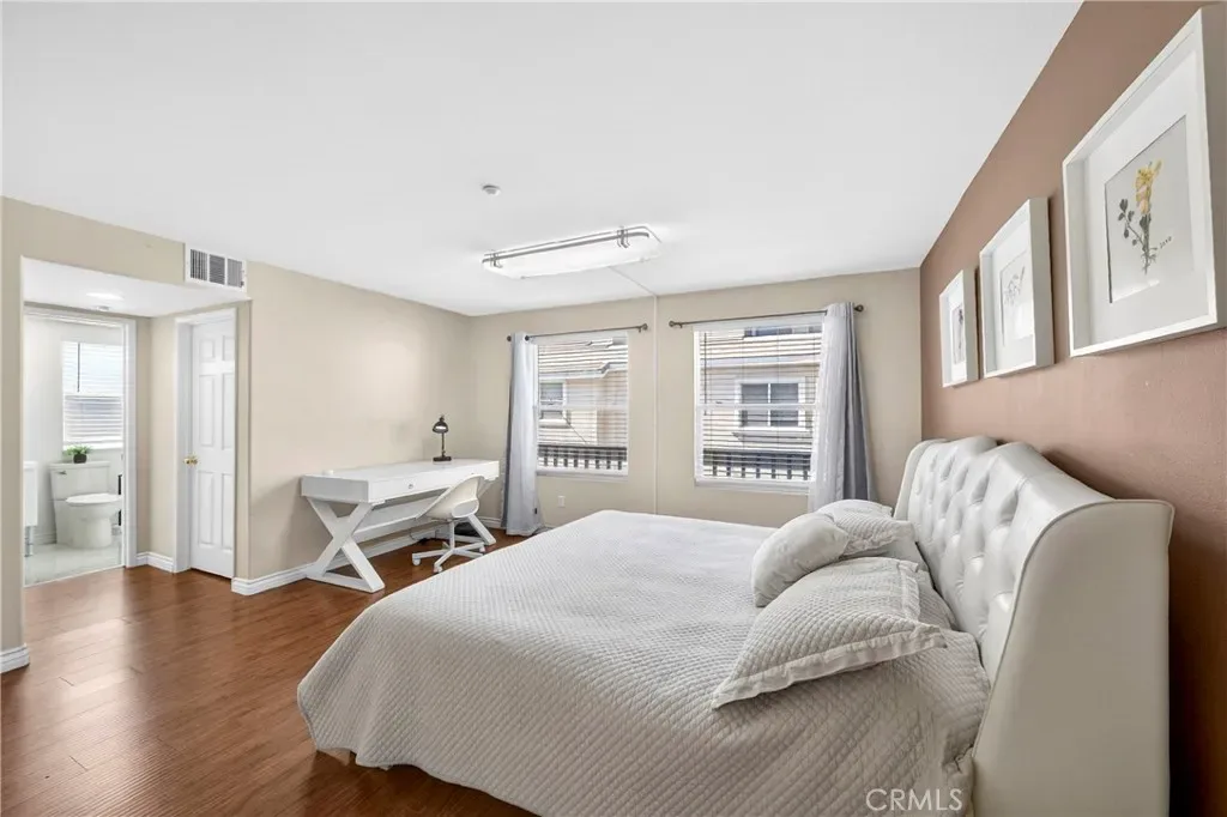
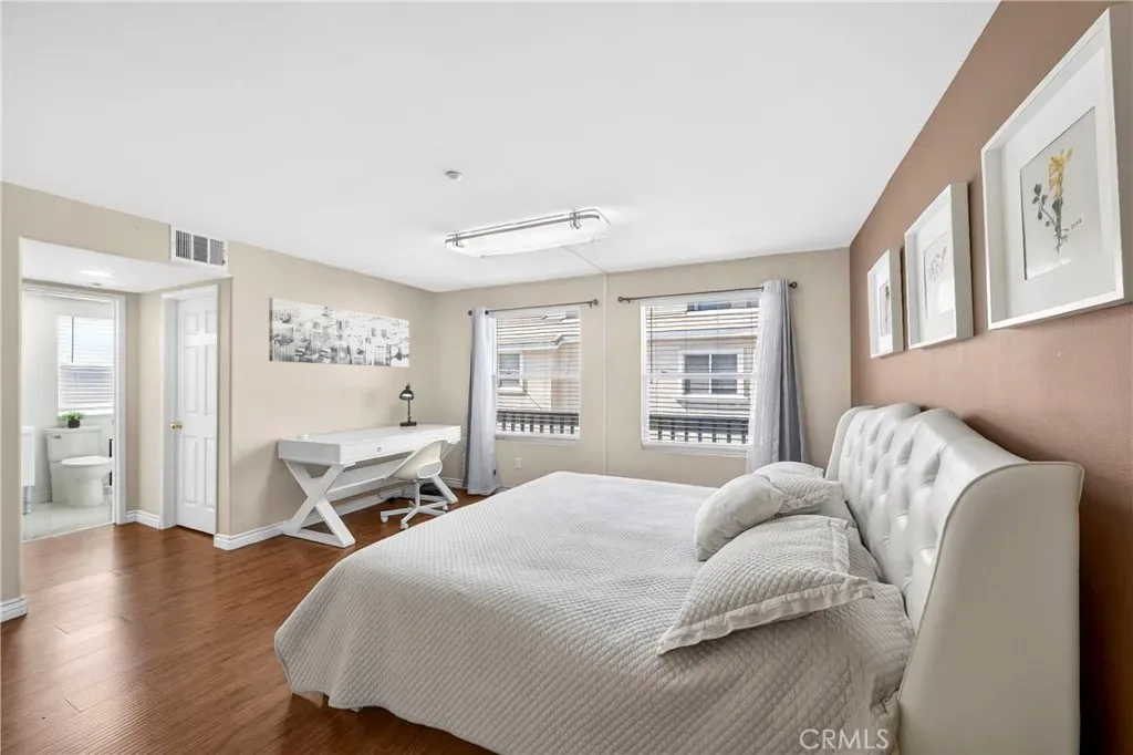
+ wall art [268,297,410,369]
